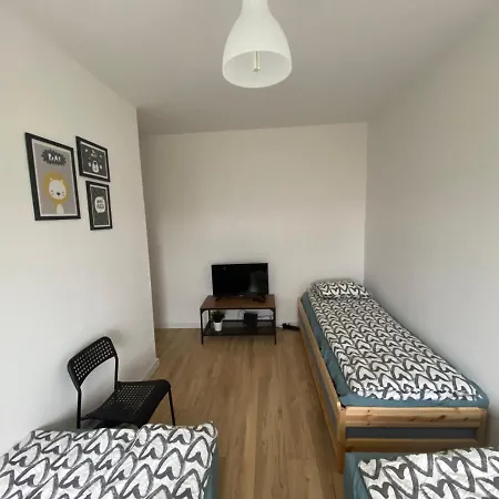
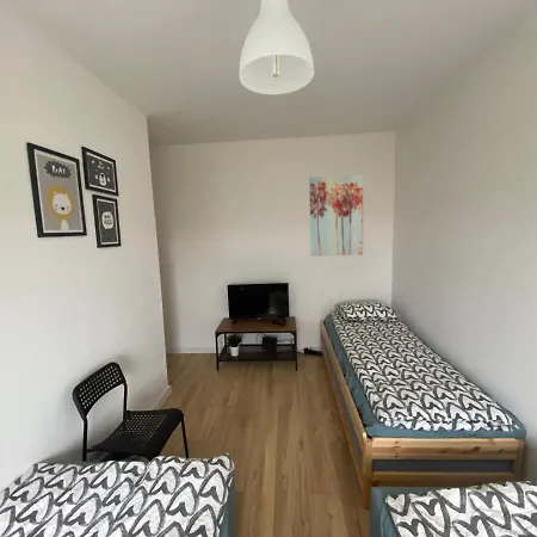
+ wall art [308,173,364,258]
